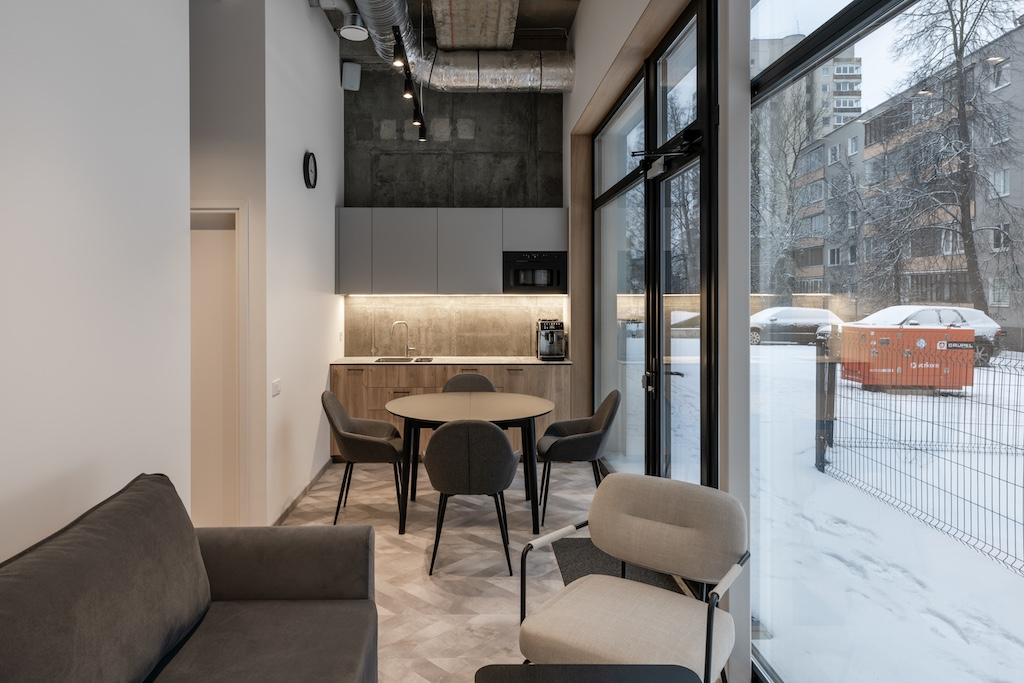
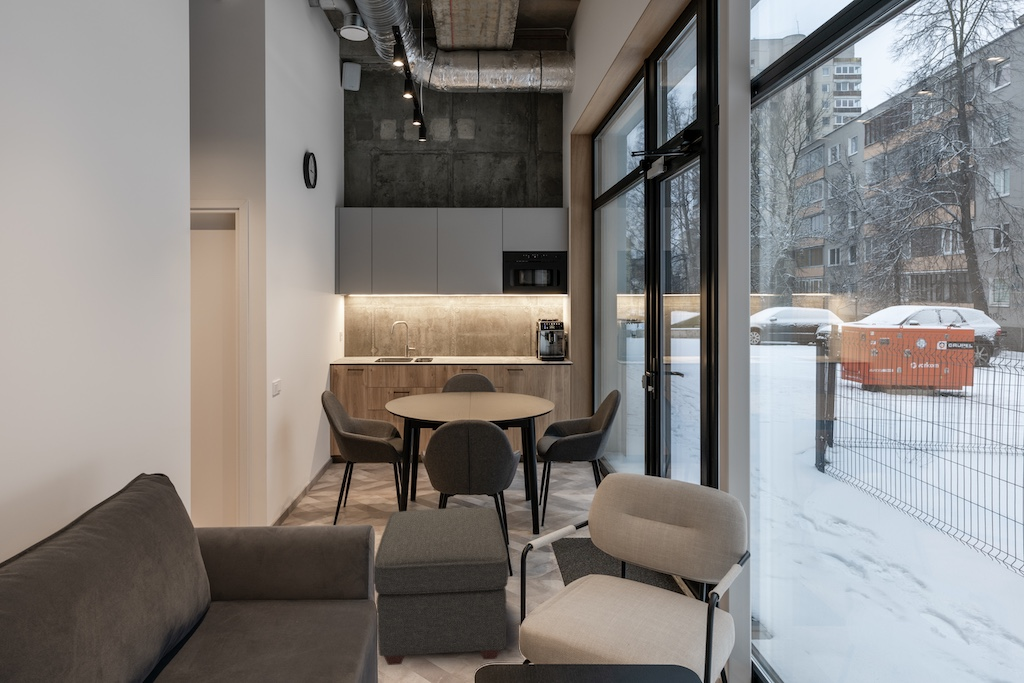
+ ottoman [373,507,510,666]
